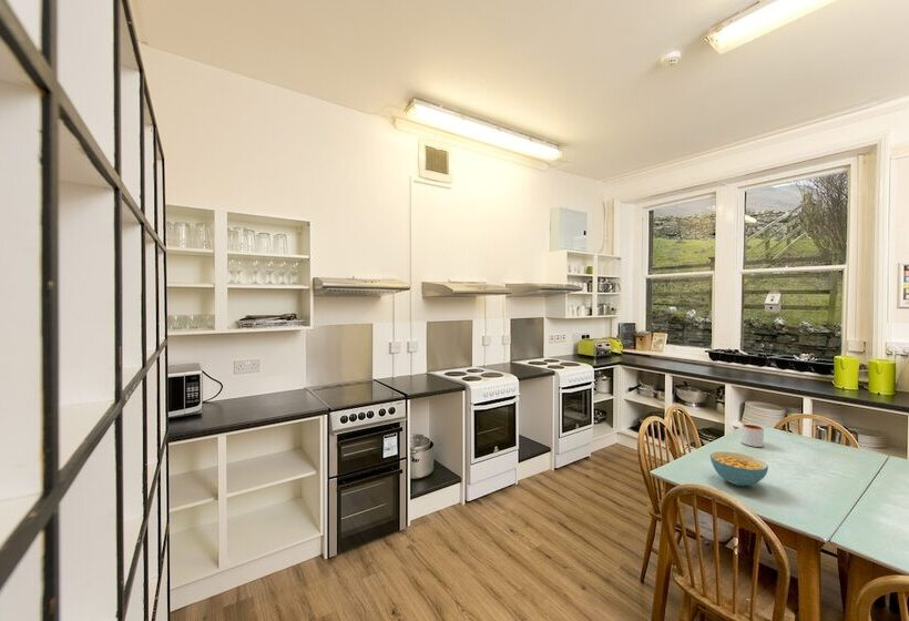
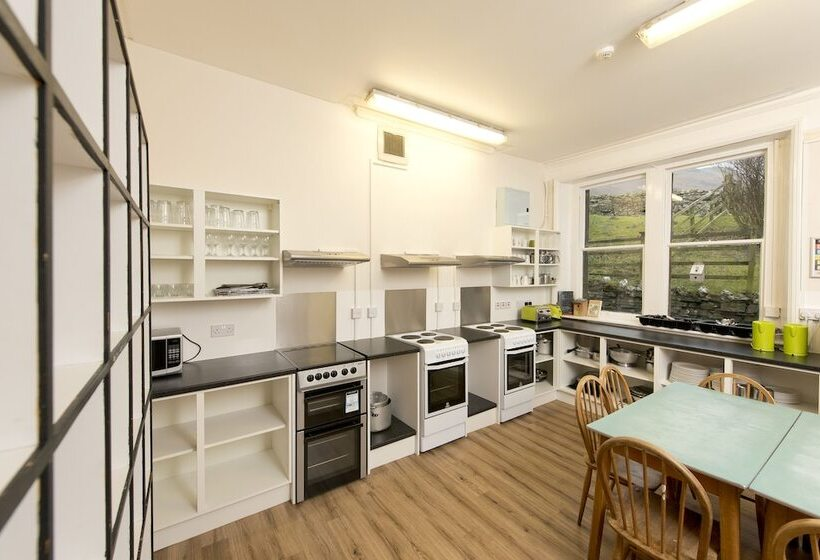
- cereal bowl [709,450,769,487]
- mug [741,424,765,448]
